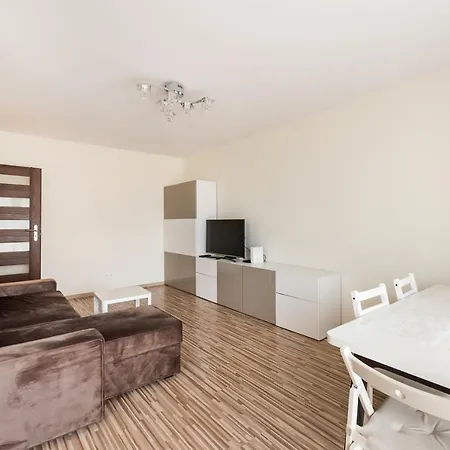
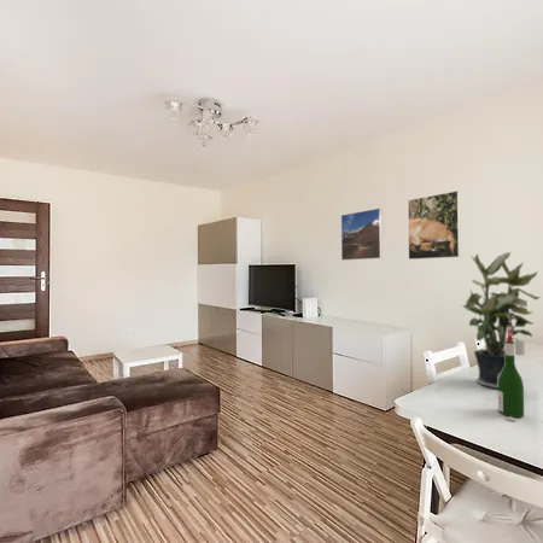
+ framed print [340,208,383,262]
+ wine bottle [497,326,526,422]
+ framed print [407,189,462,261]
+ potted plant [461,251,542,390]
